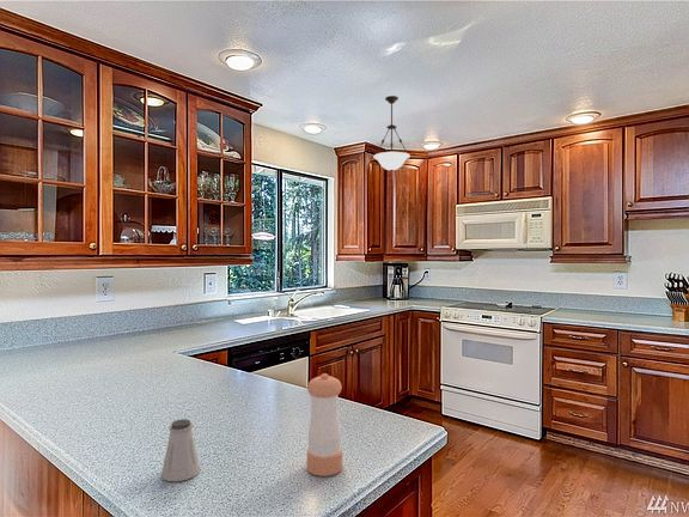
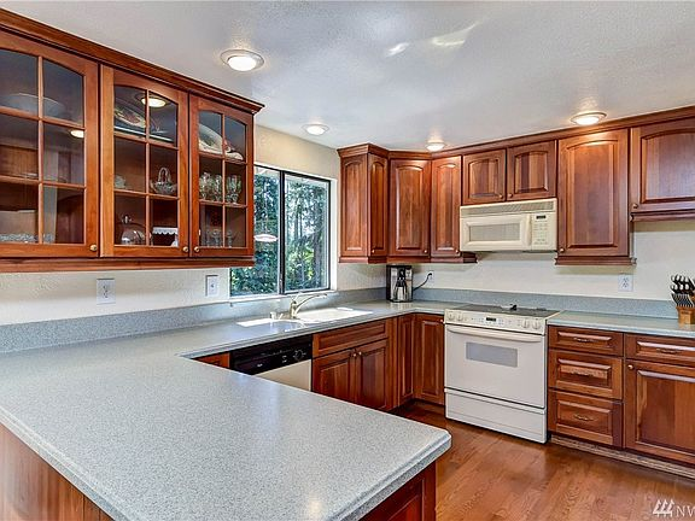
- pepper shaker [306,372,343,478]
- saltshaker [160,418,201,482]
- pendant light [372,95,411,172]
